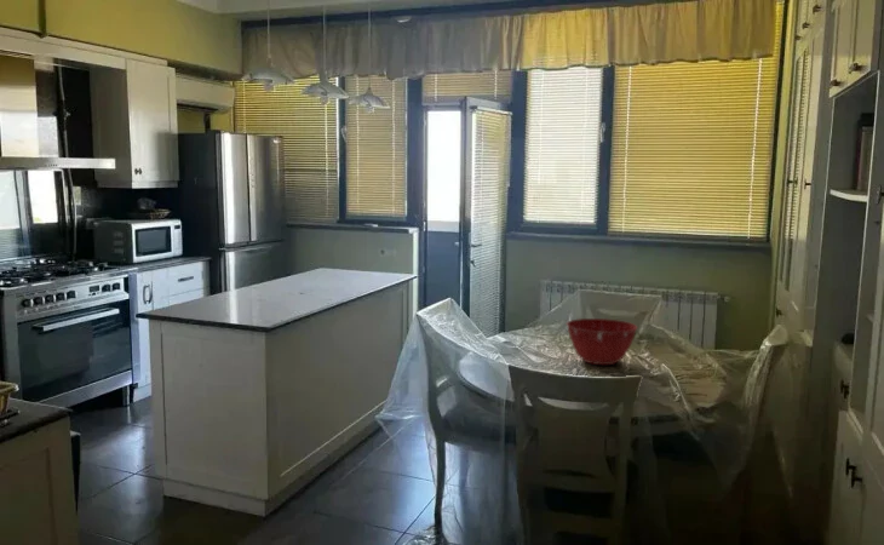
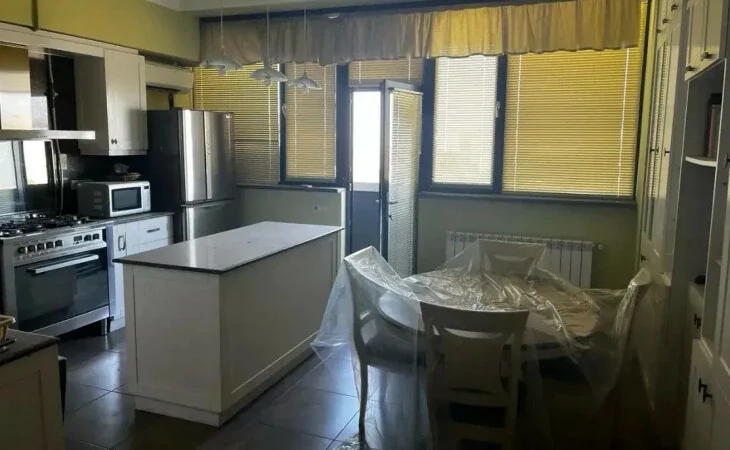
- mixing bowl [566,317,638,366]
